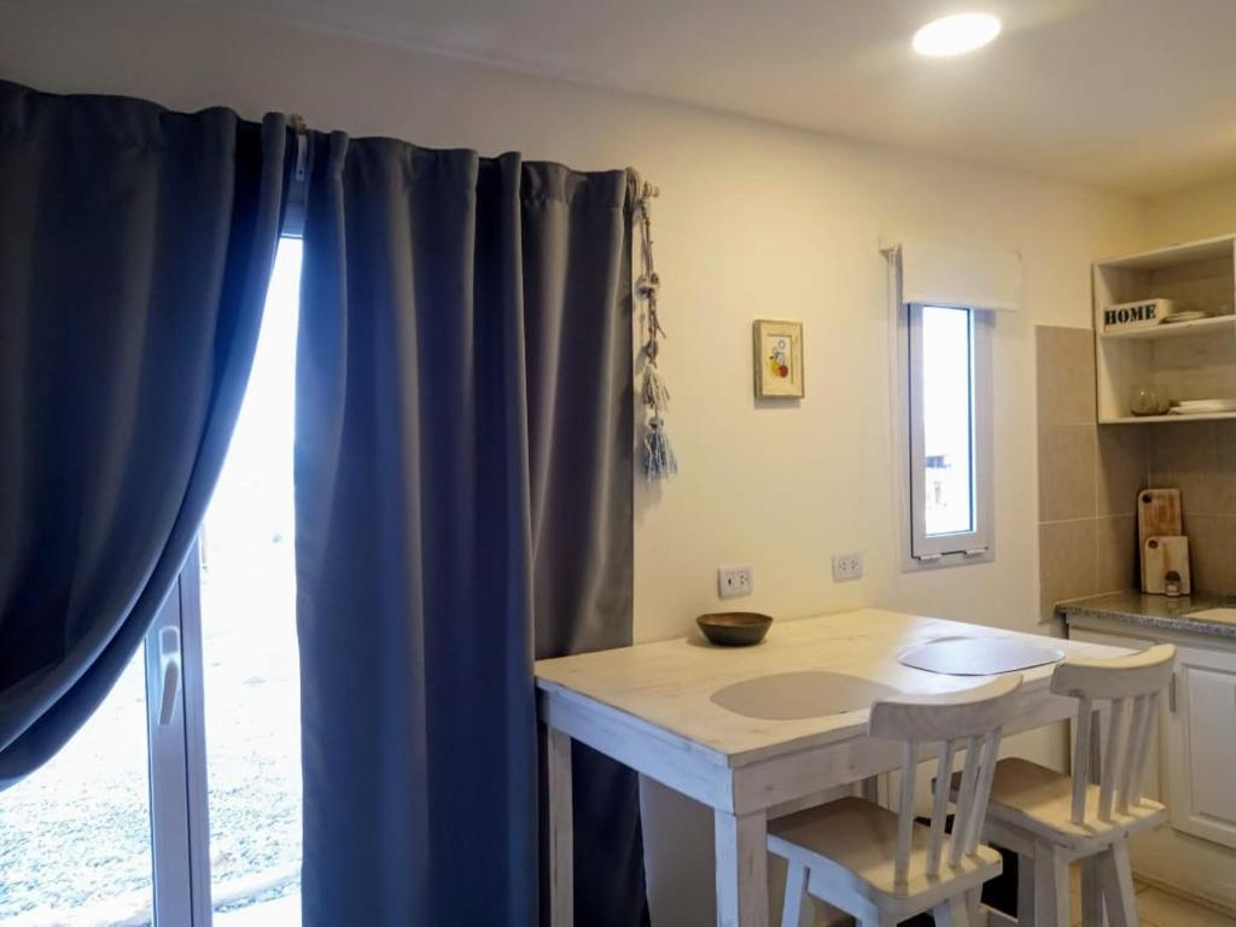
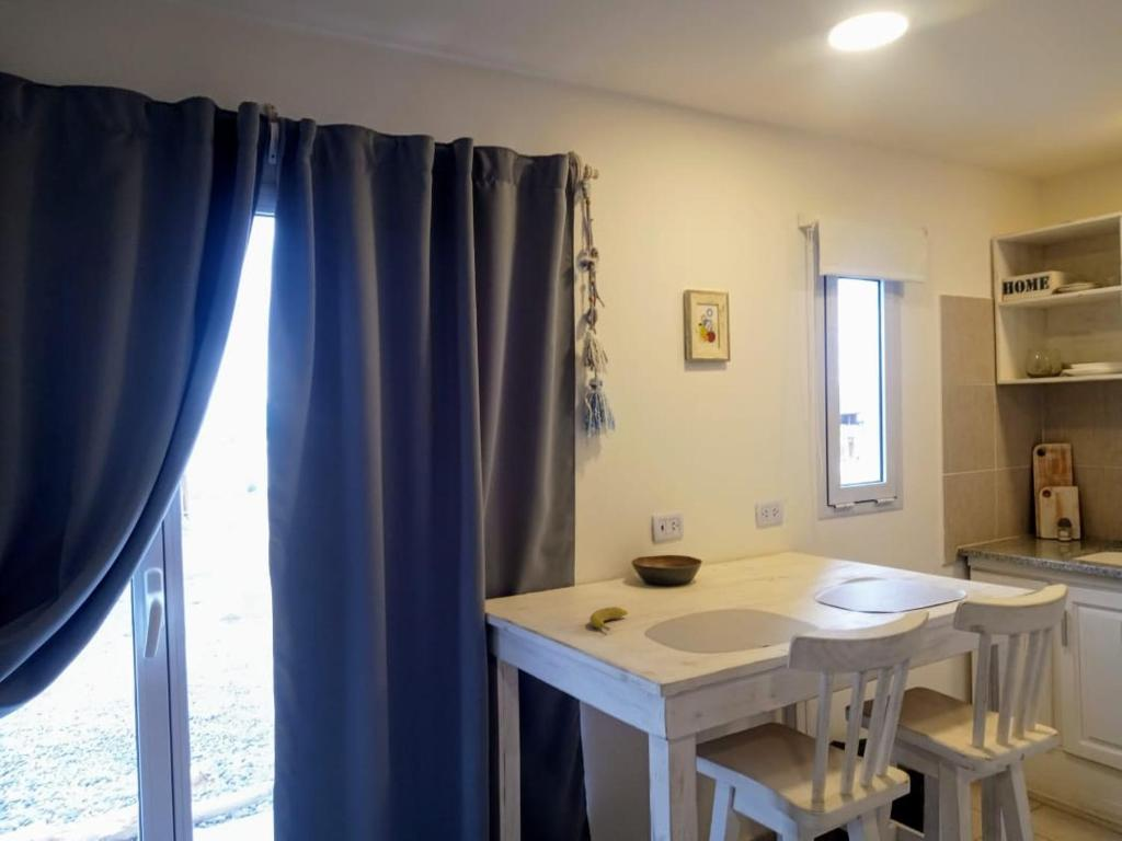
+ banana [588,606,629,632]
